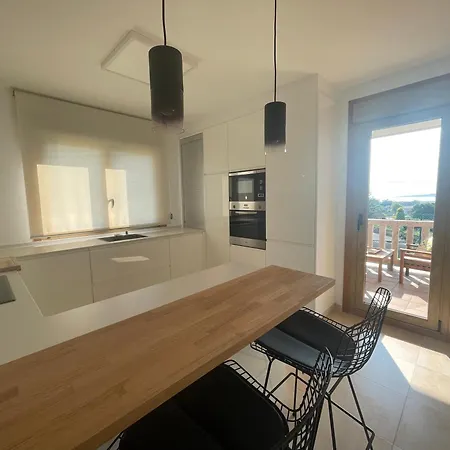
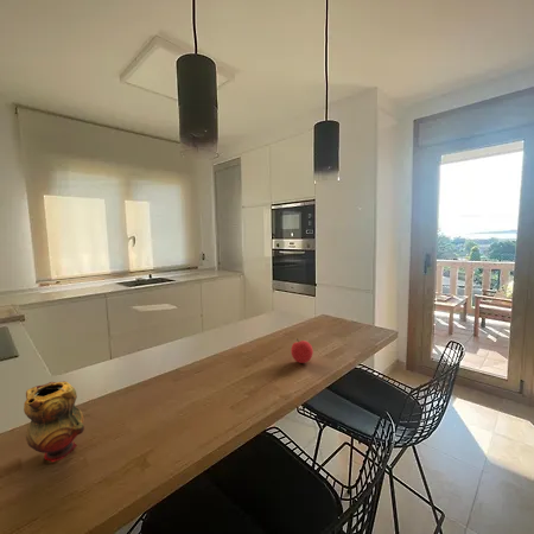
+ fruit [290,337,314,364]
+ teapot [23,380,85,463]
